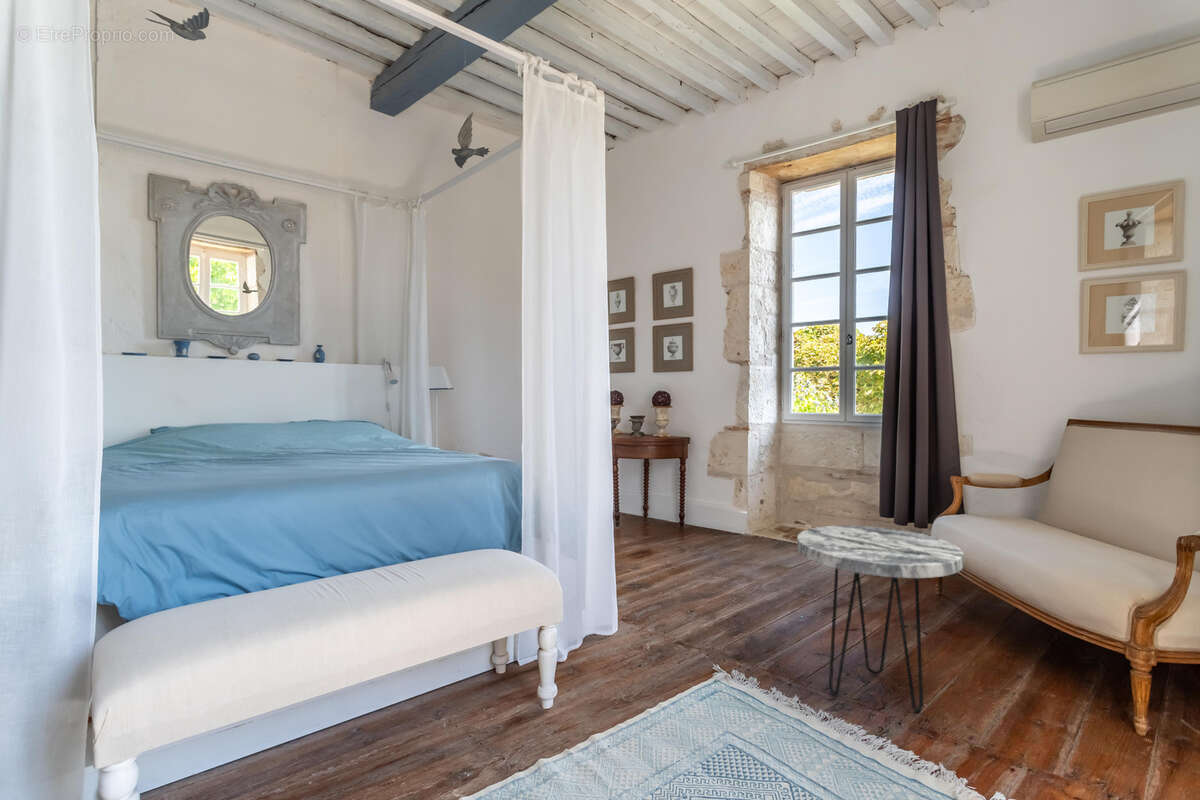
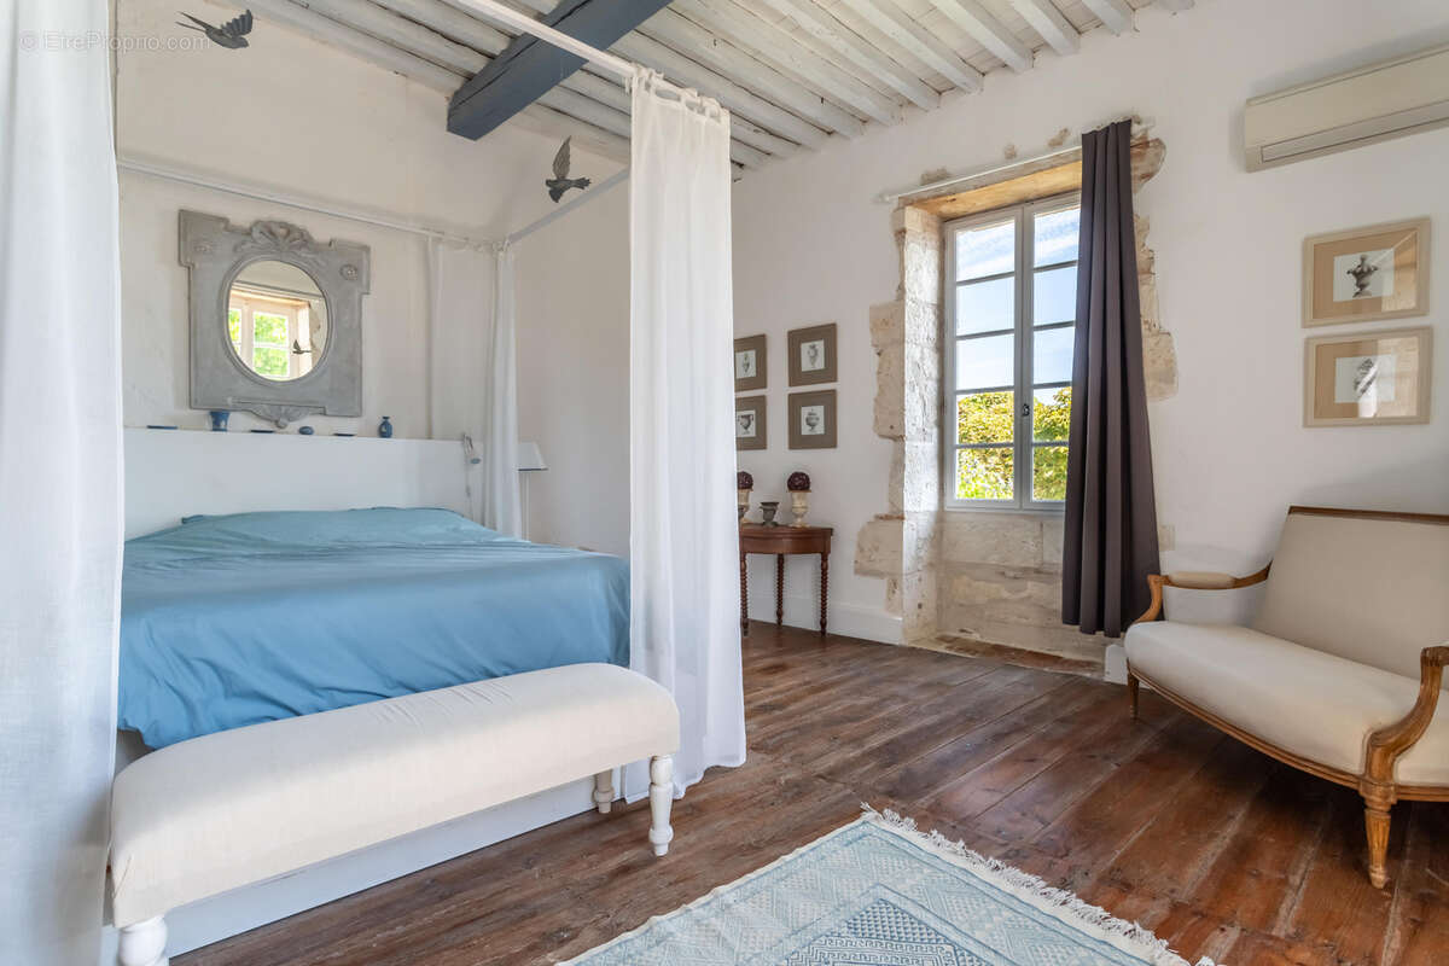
- side table [796,525,964,713]
